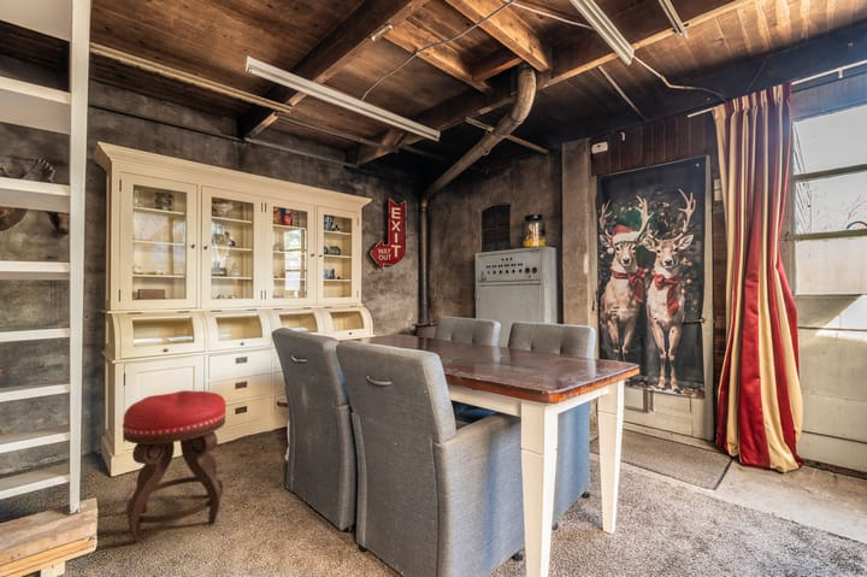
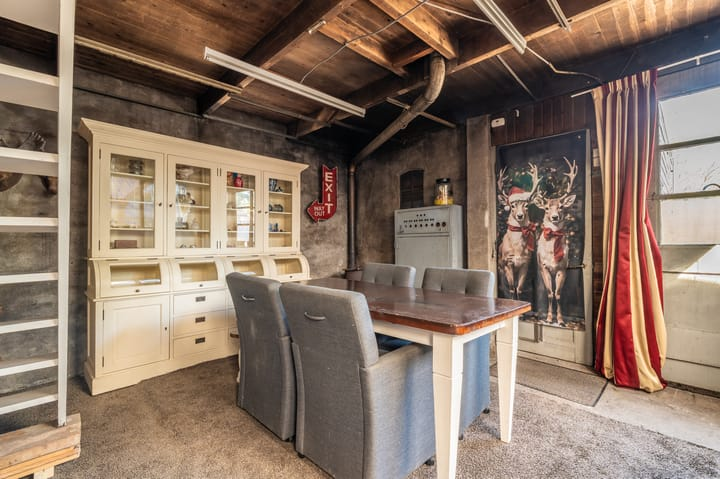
- stool [122,389,228,544]
